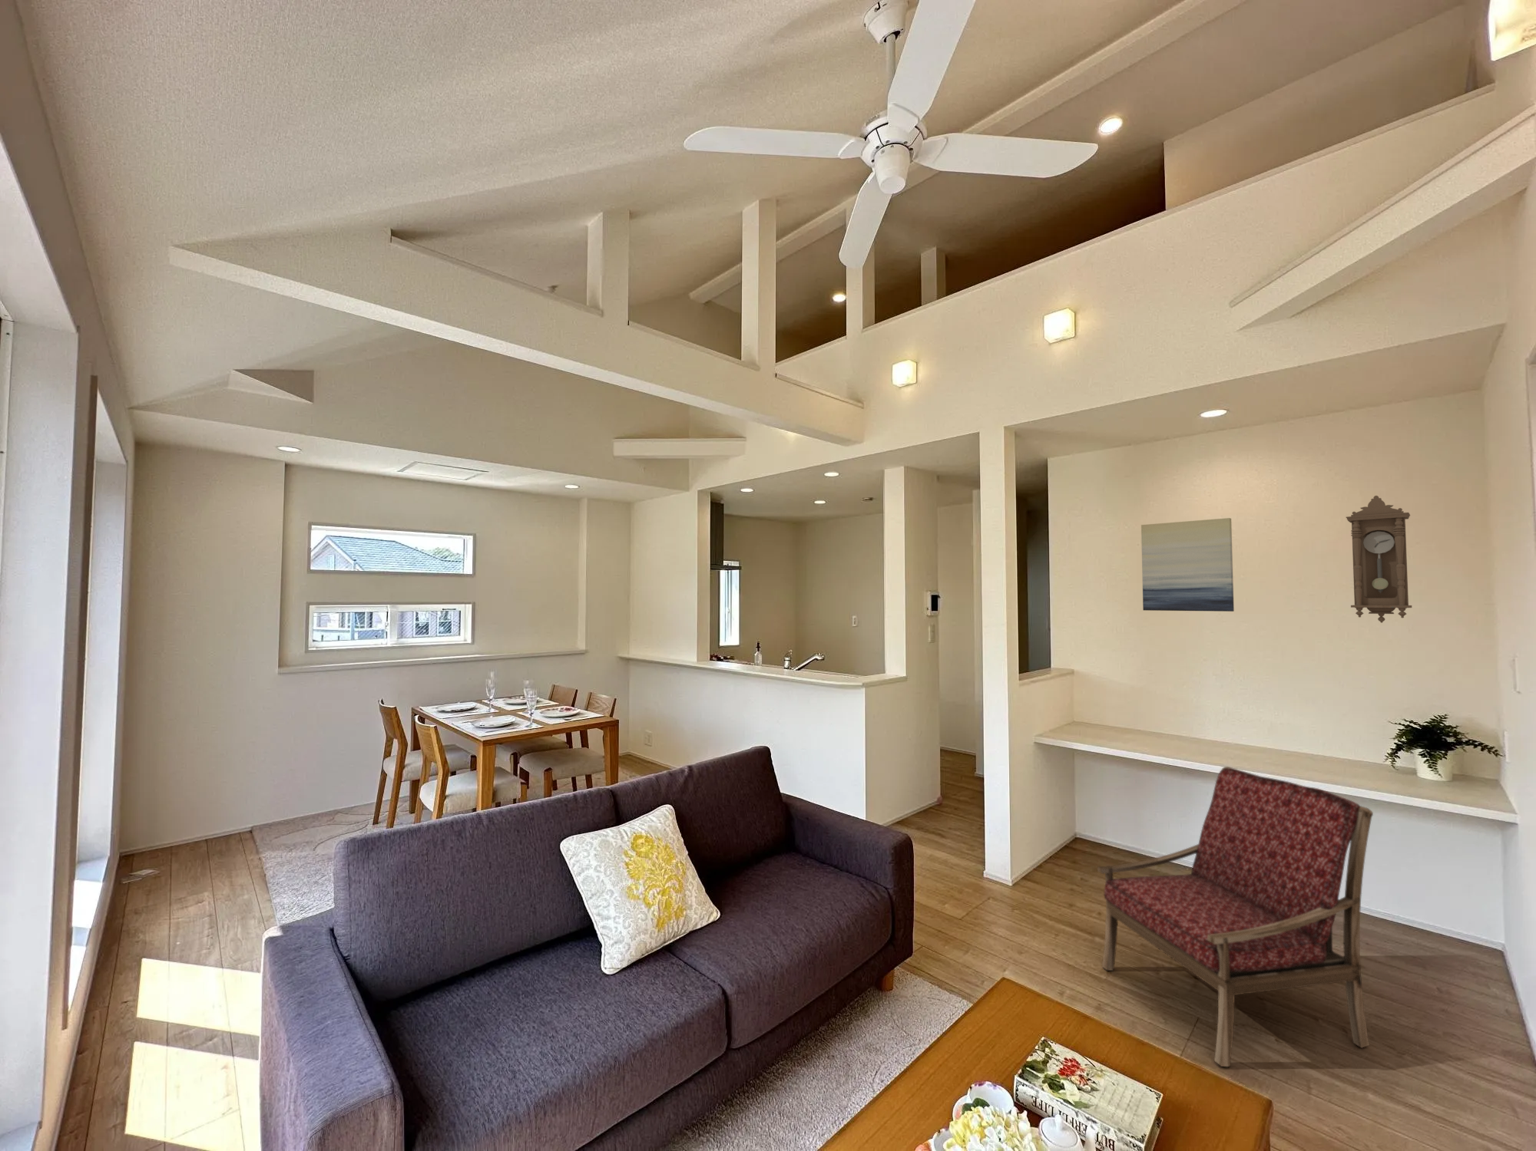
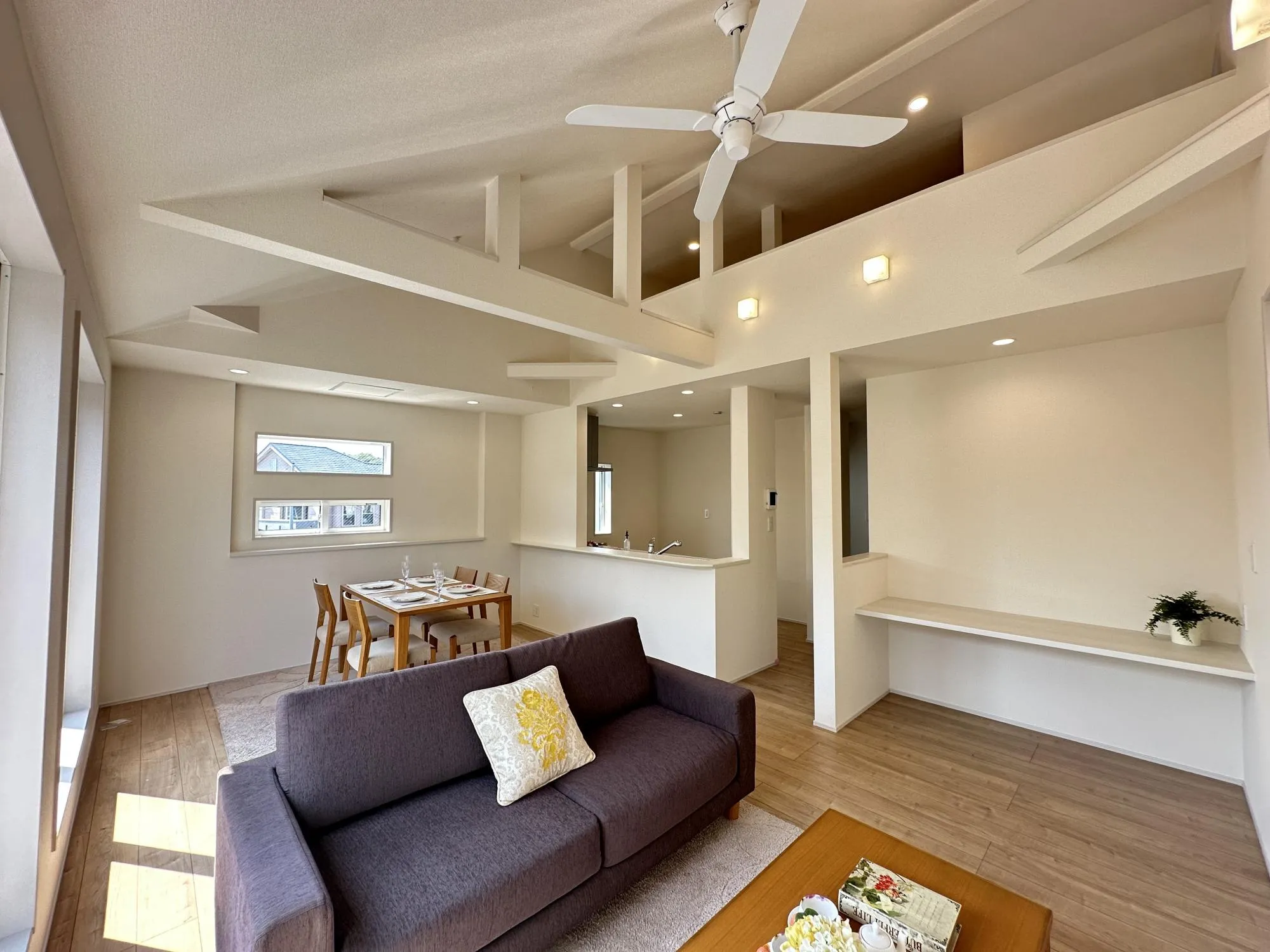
- wall art [1141,517,1235,612]
- pendulum clock [1346,494,1413,624]
- armchair [1097,765,1374,1068]
